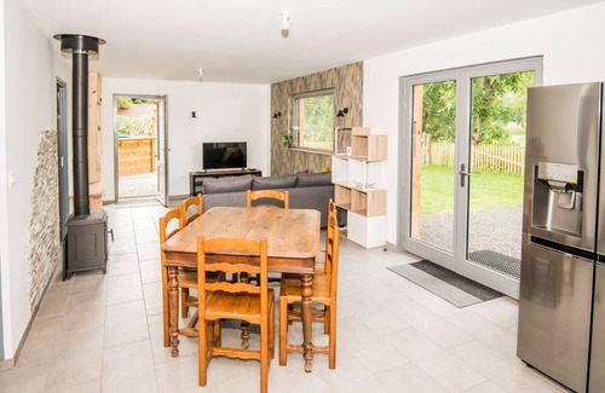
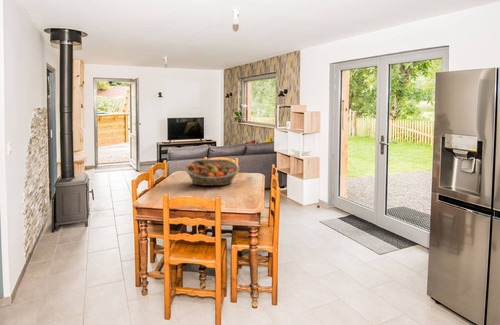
+ fruit basket [184,158,240,187]
